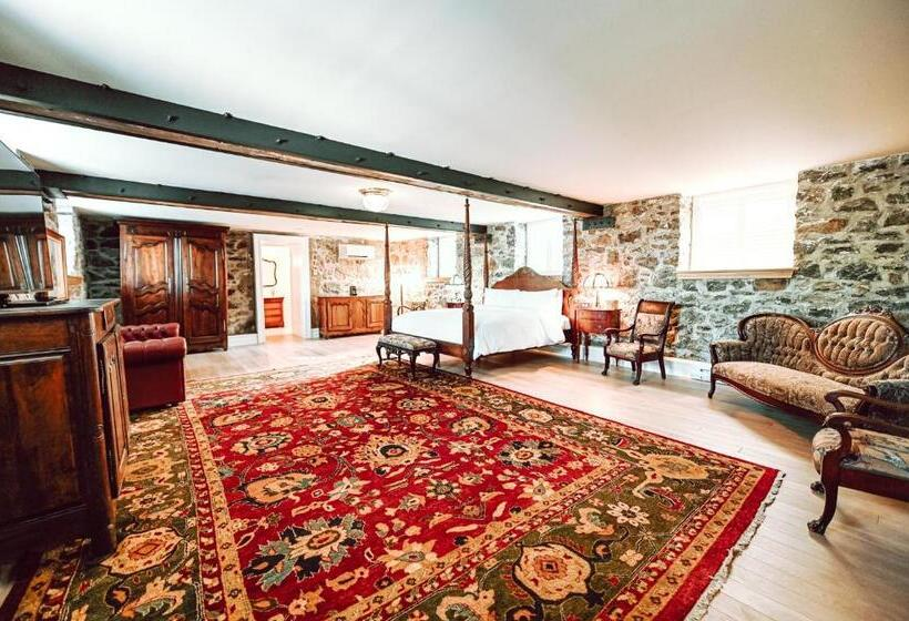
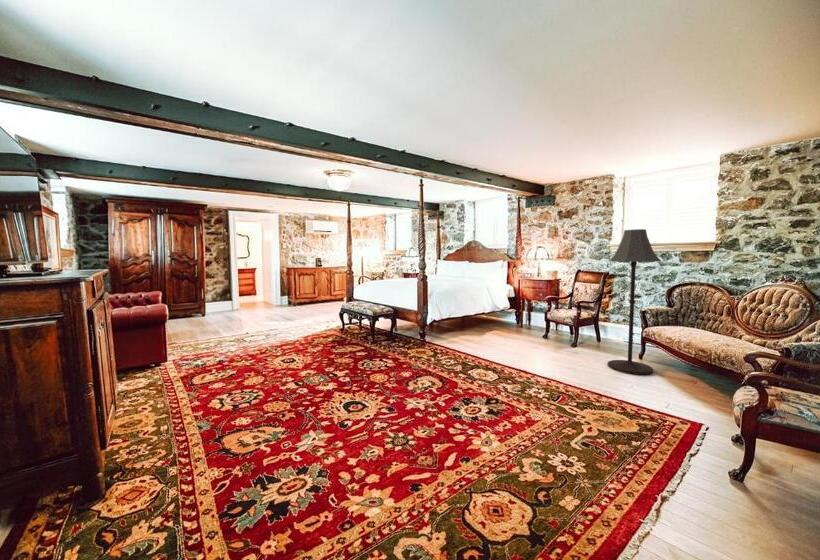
+ floor lamp [607,228,662,376]
